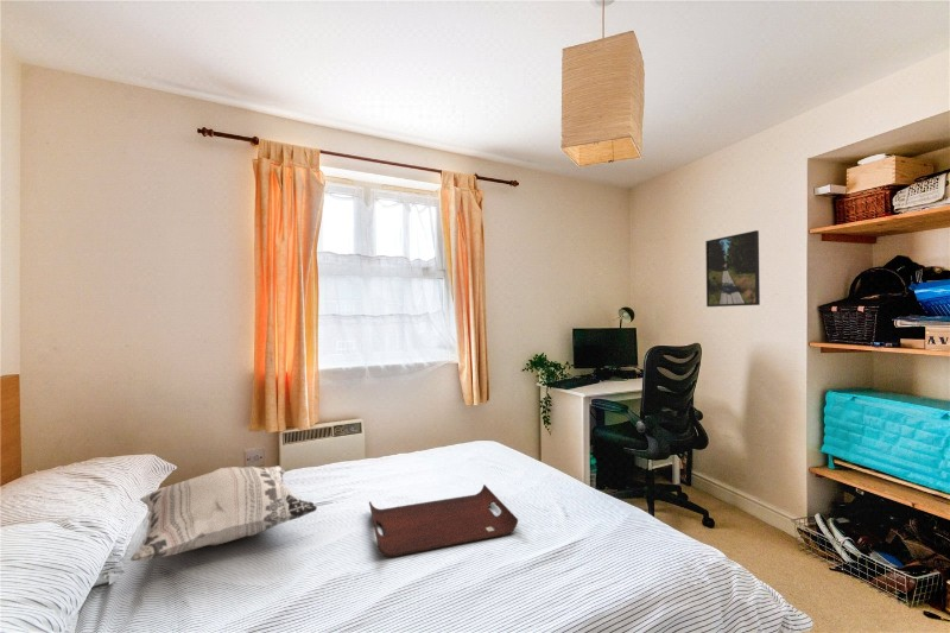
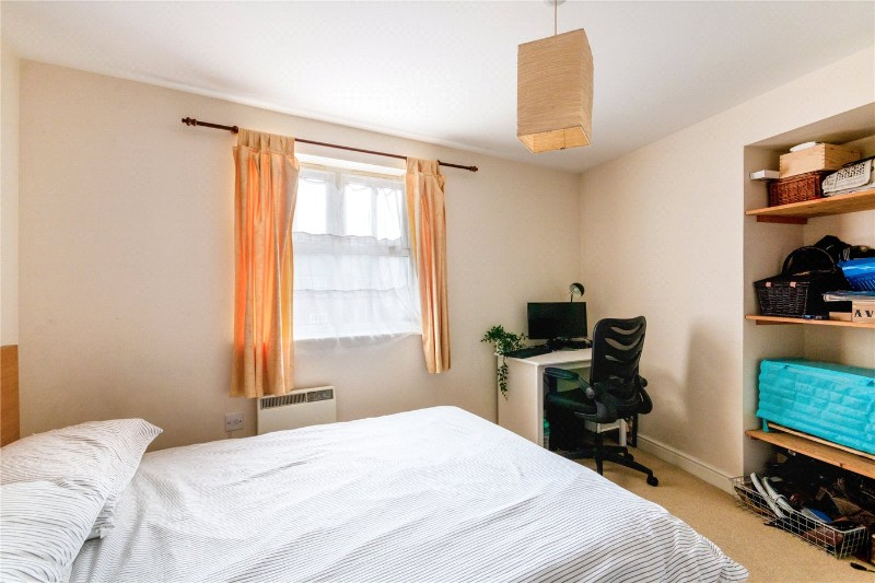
- serving tray [368,483,519,558]
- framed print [704,229,761,308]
- decorative pillow [129,466,318,562]
